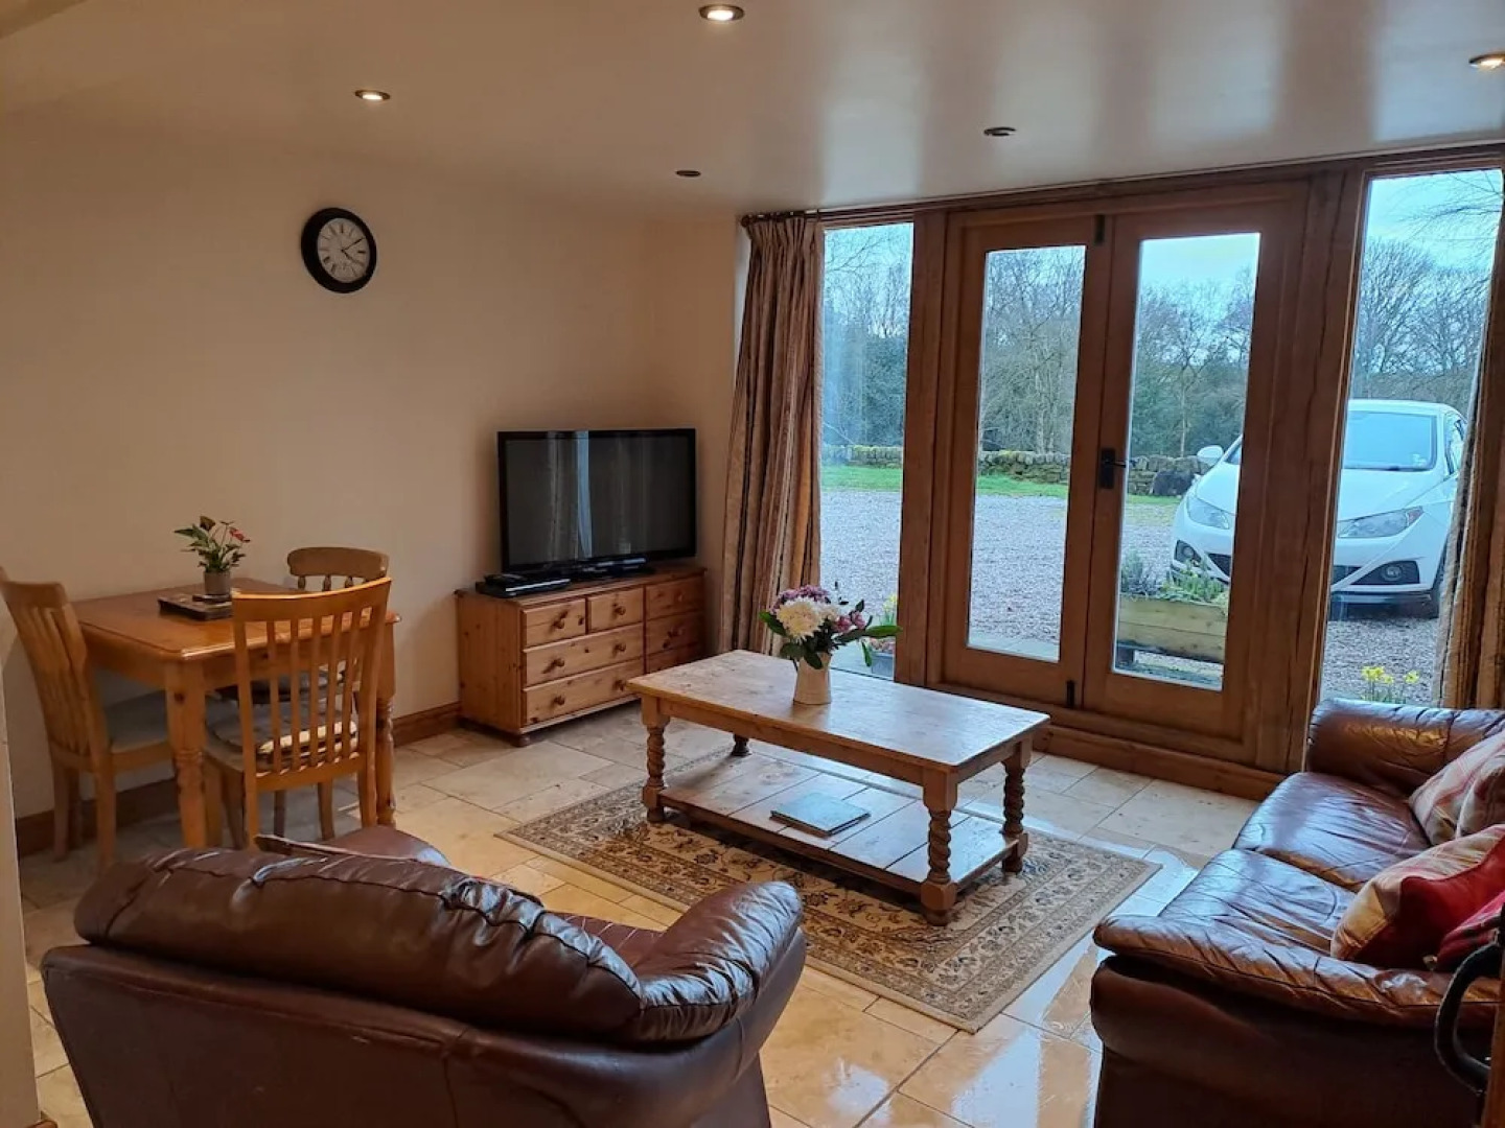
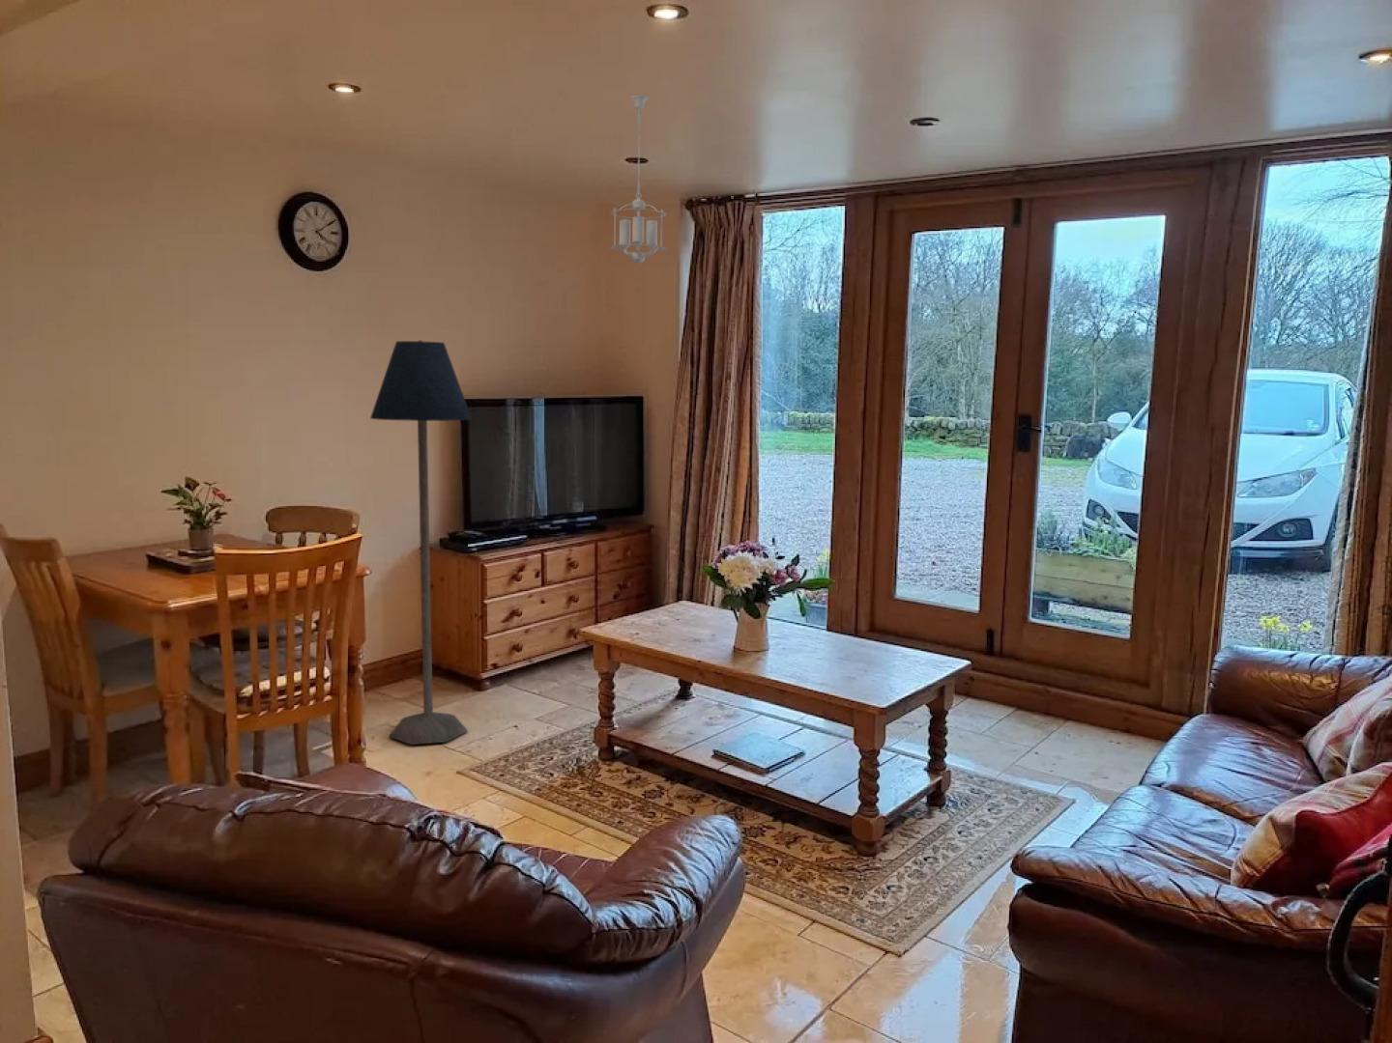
+ pendant light [609,94,668,265]
+ floor lamp [369,339,472,746]
